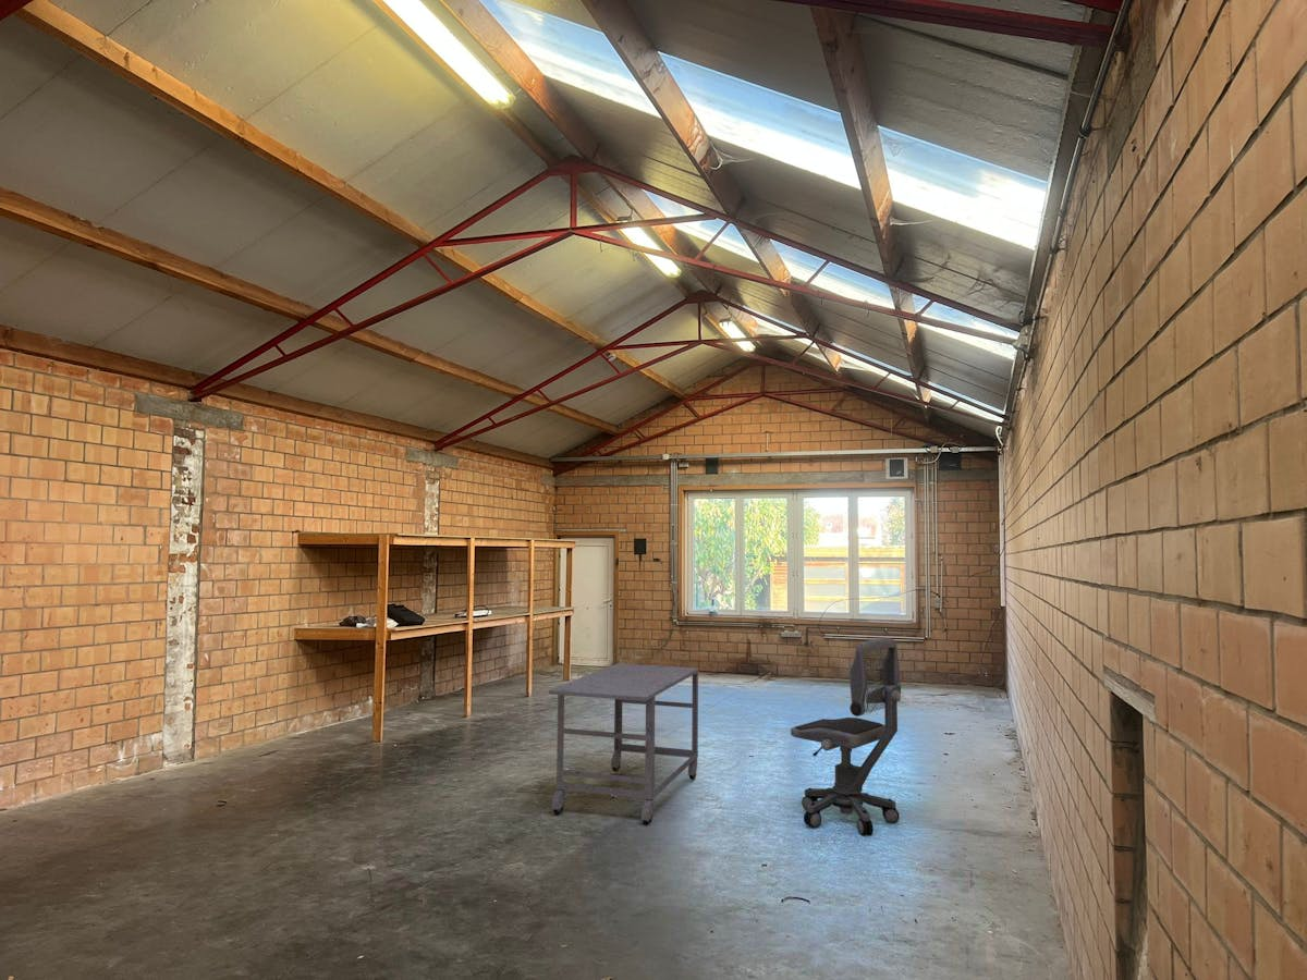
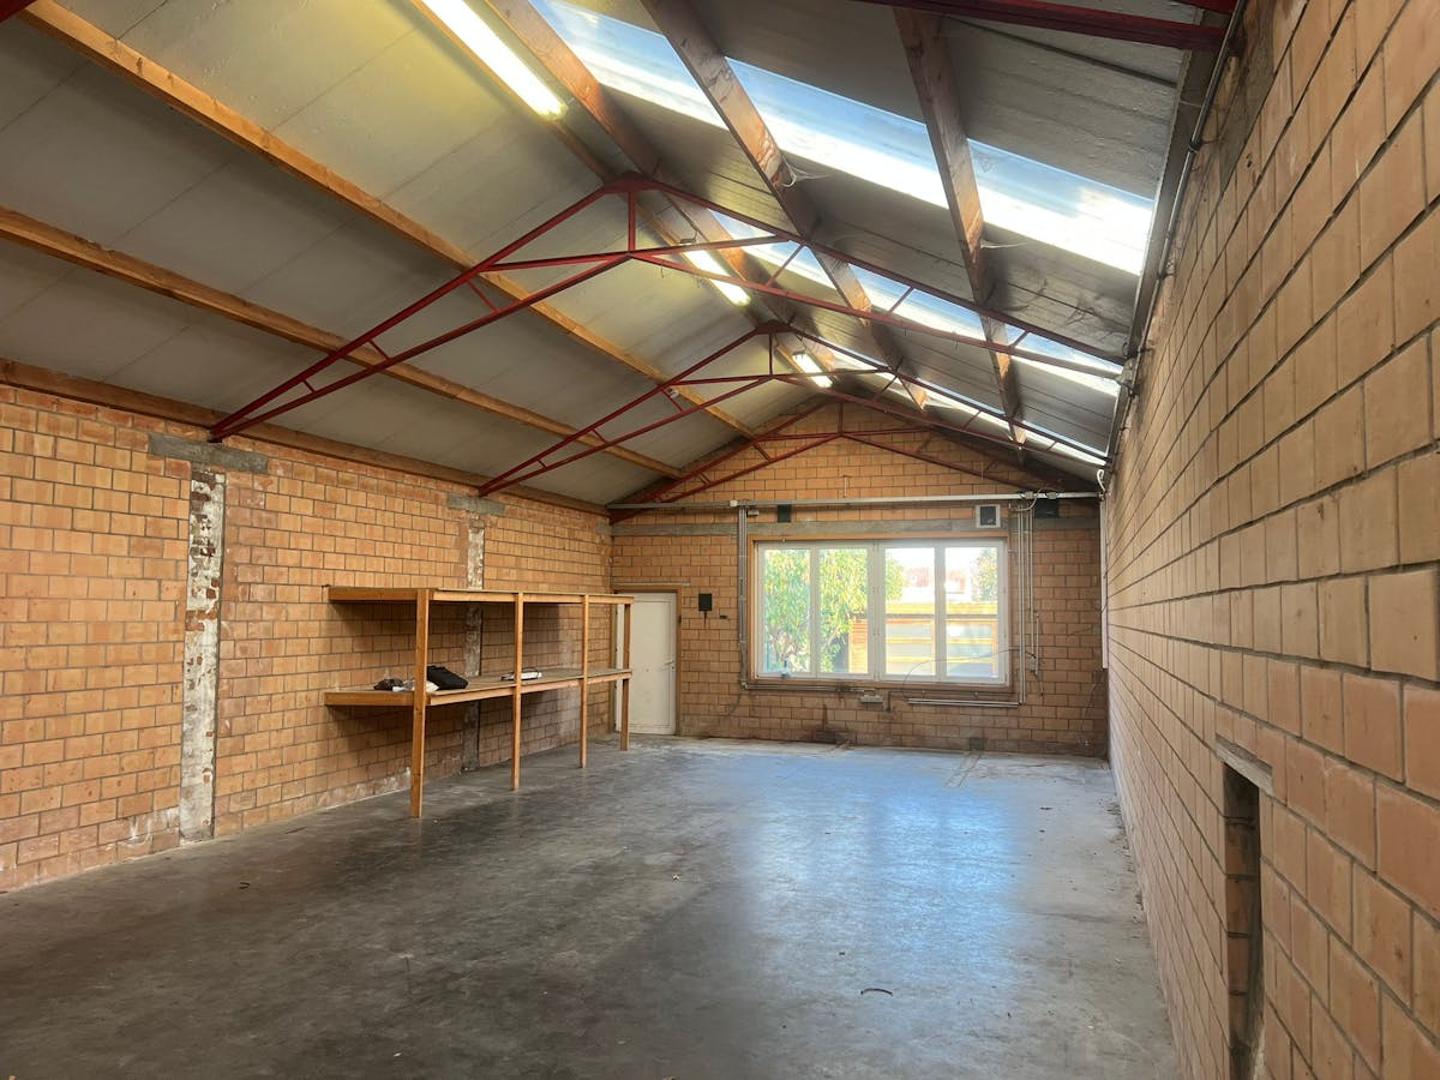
- work table [548,662,700,825]
- office chair [790,637,902,836]
